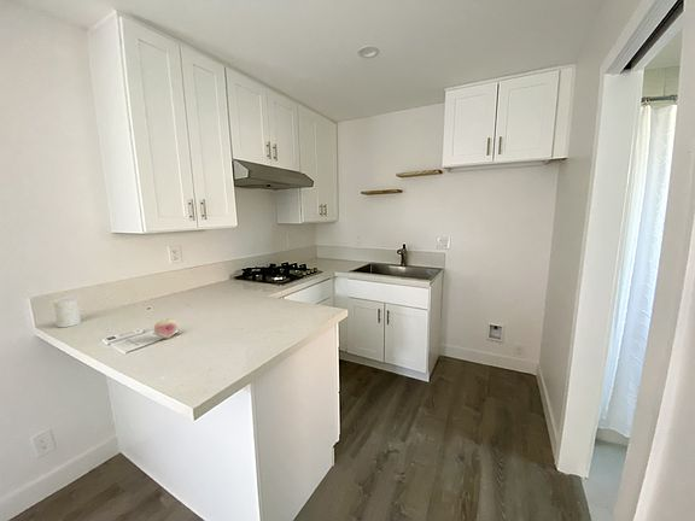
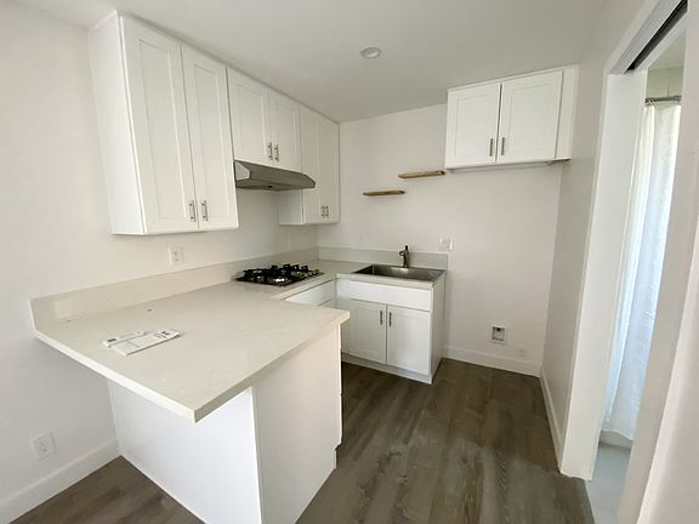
- cup [52,297,82,328]
- fruit [153,317,179,340]
